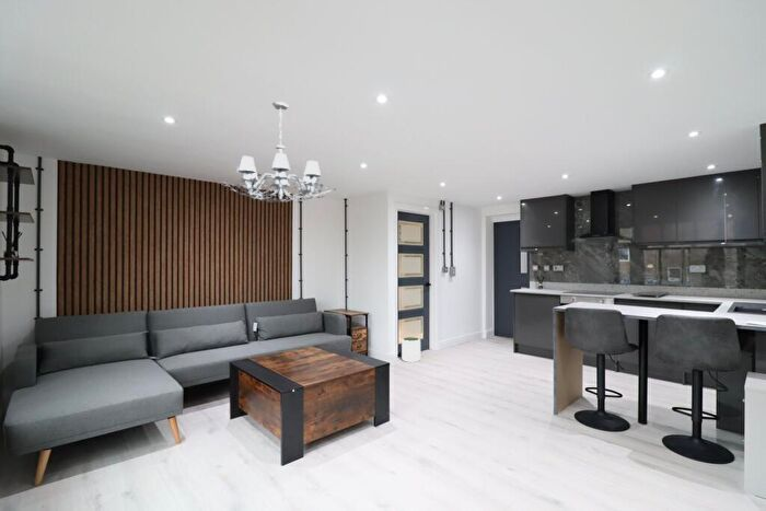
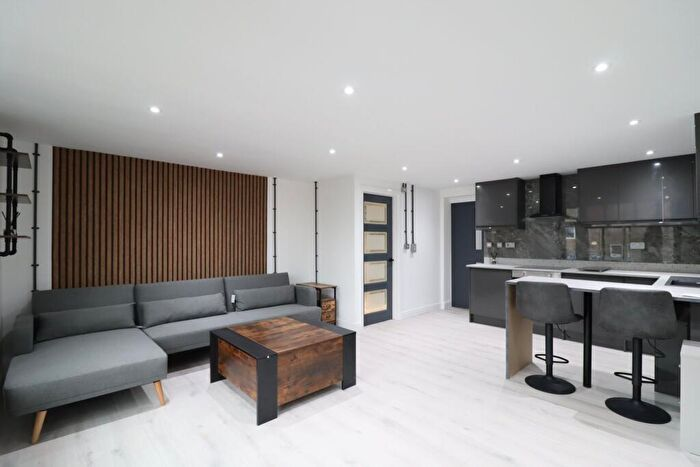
- plant pot [401,336,421,363]
- chandelier [222,101,337,204]
